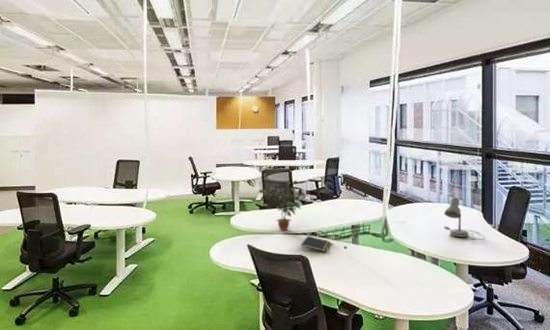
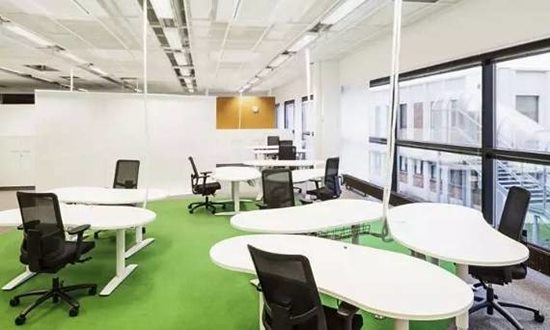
- notepad [300,235,331,253]
- desk lamp [443,197,486,241]
- potted plant [258,179,311,231]
